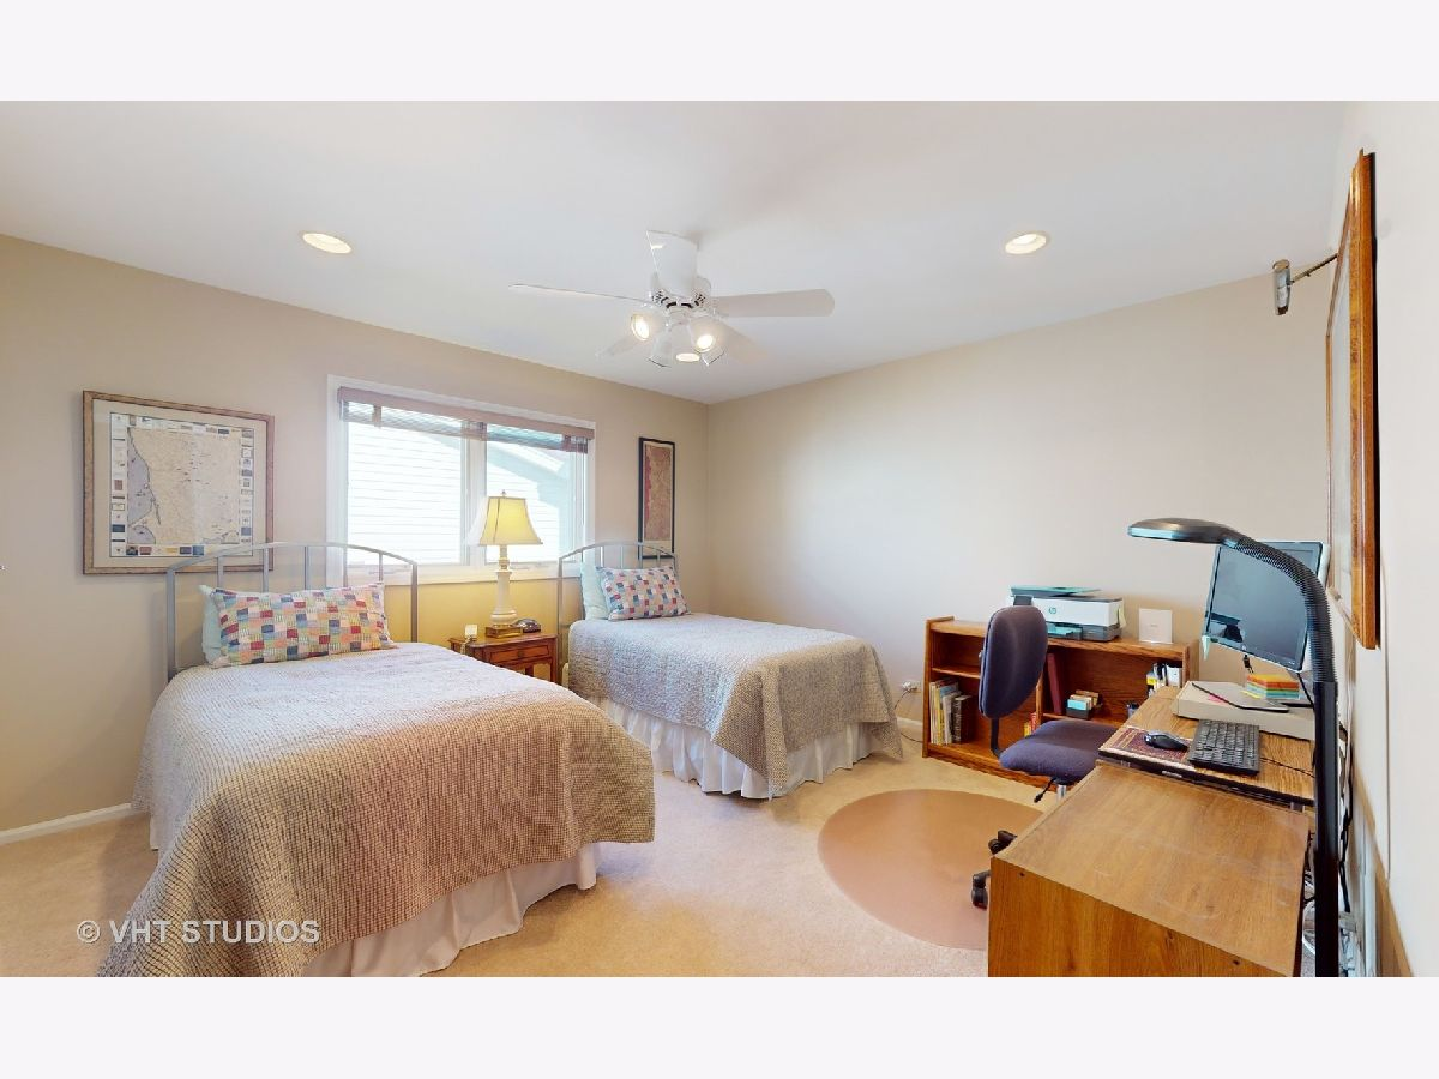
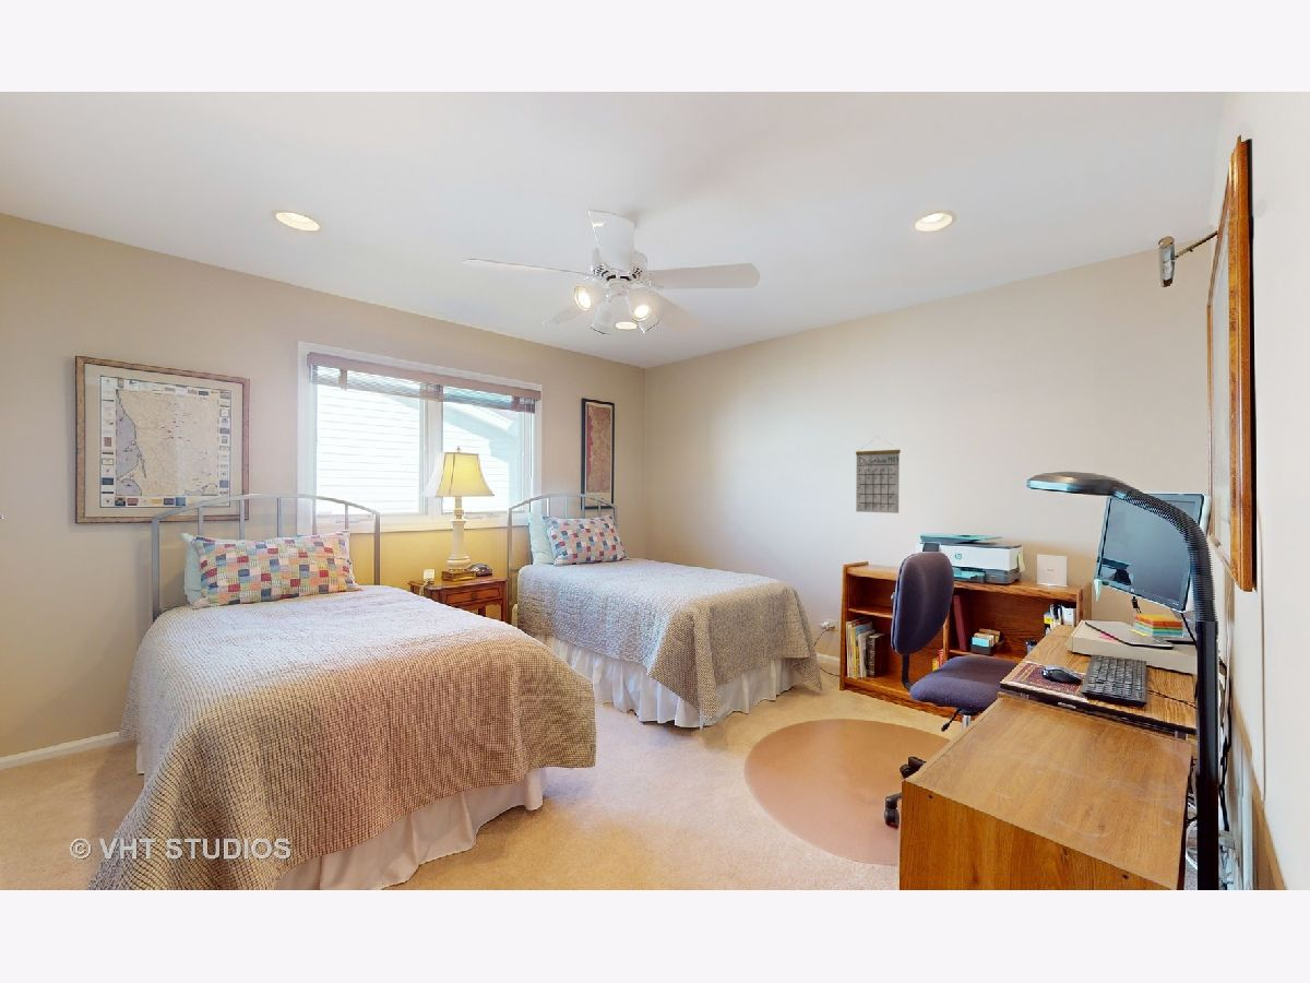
+ calendar [855,435,902,514]
